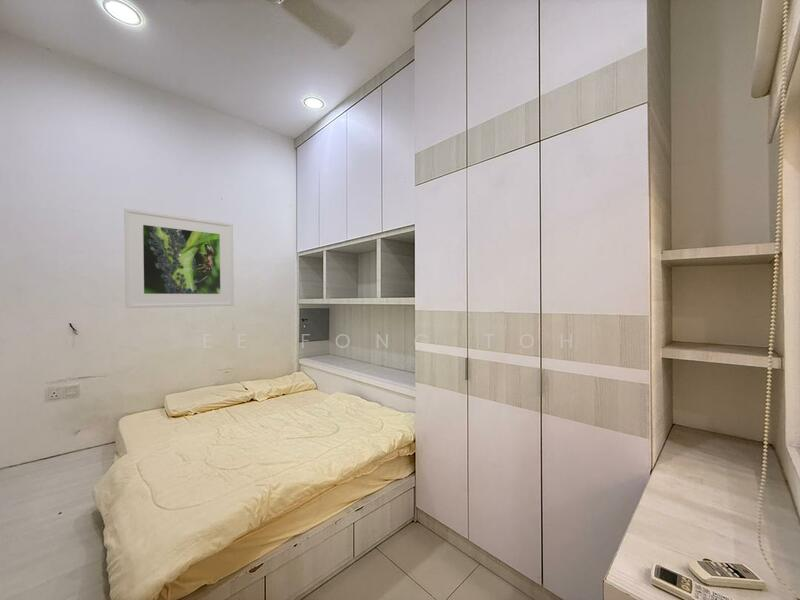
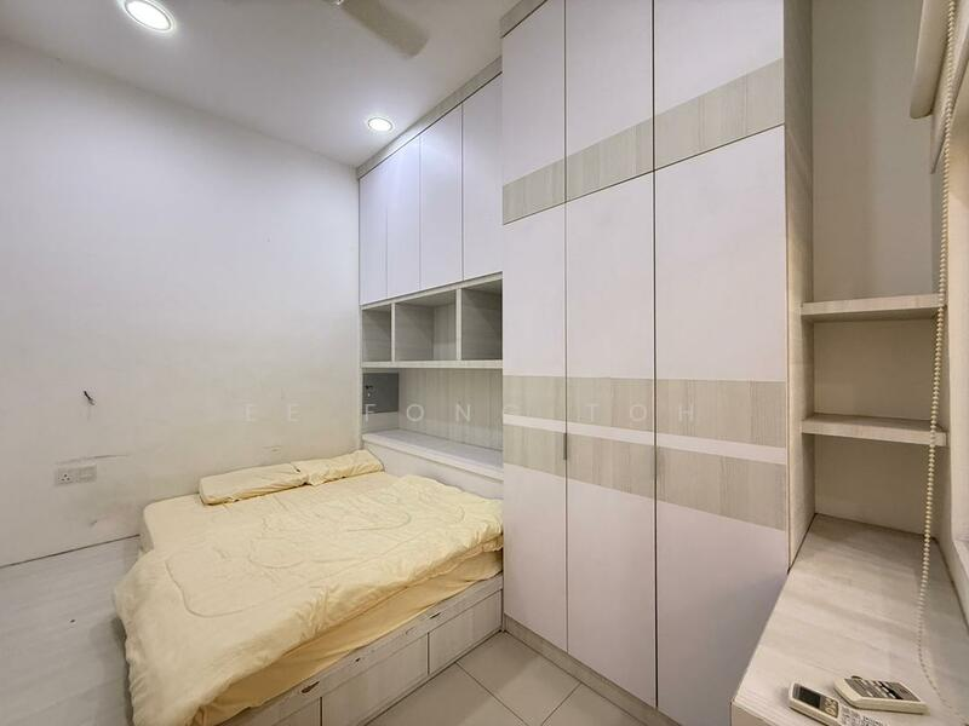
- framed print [123,207,235,309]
